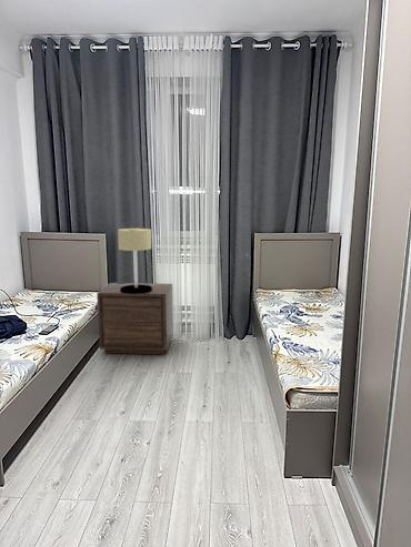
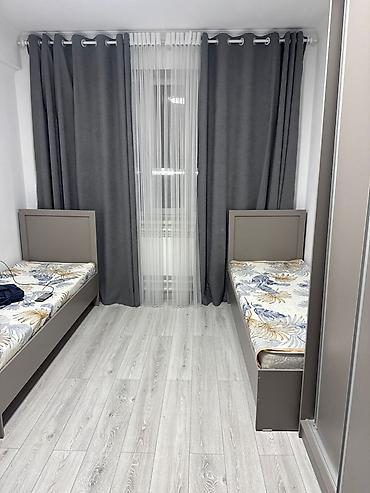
- table lamp [117,227,152,294]
- nightstand [96,282,174,355]
